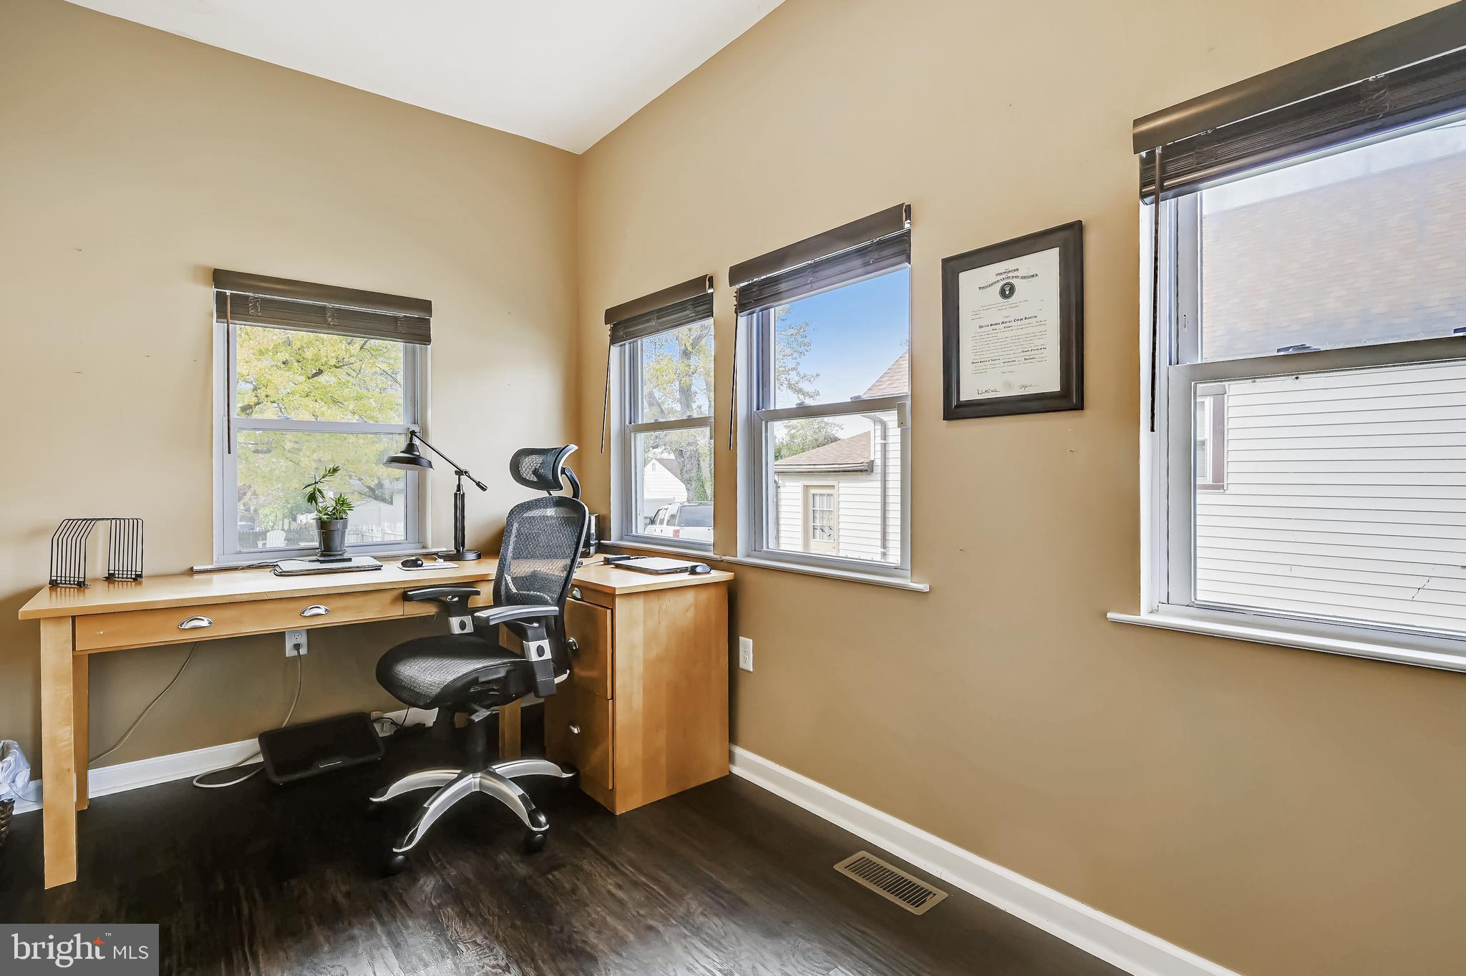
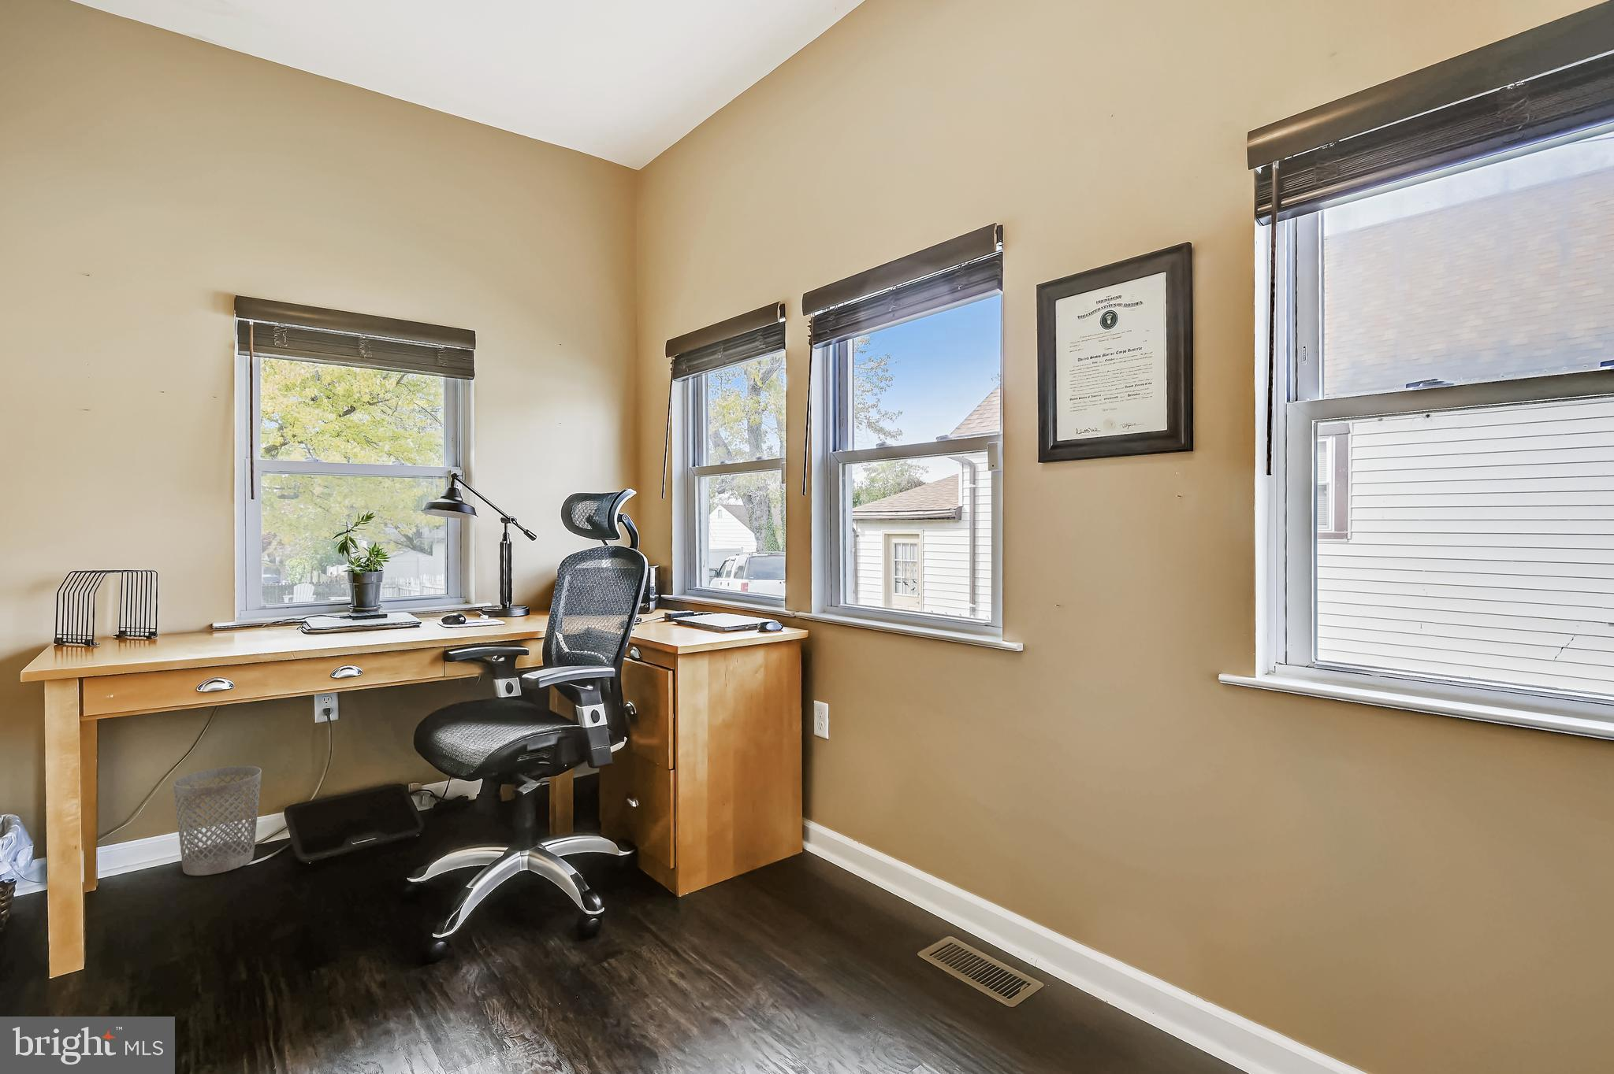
+ wastebasket [173,765,263,876]
